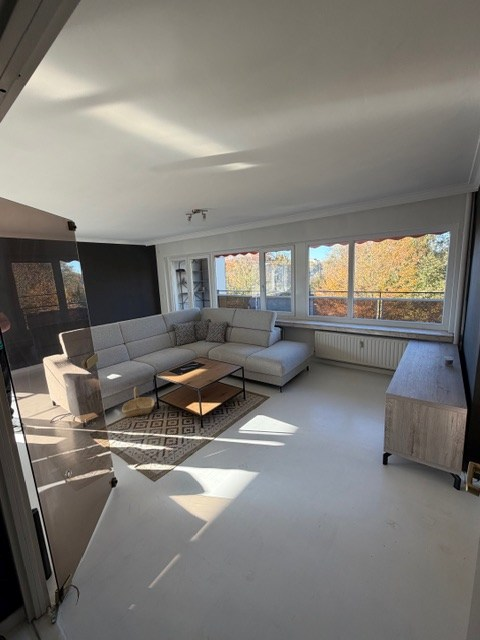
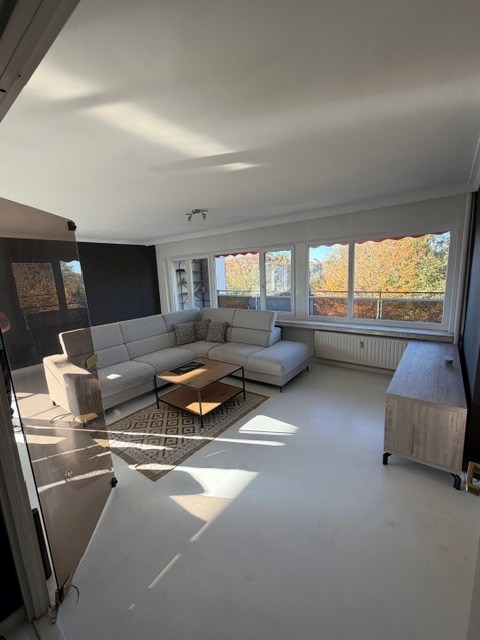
- basket [121,386,155,418]
